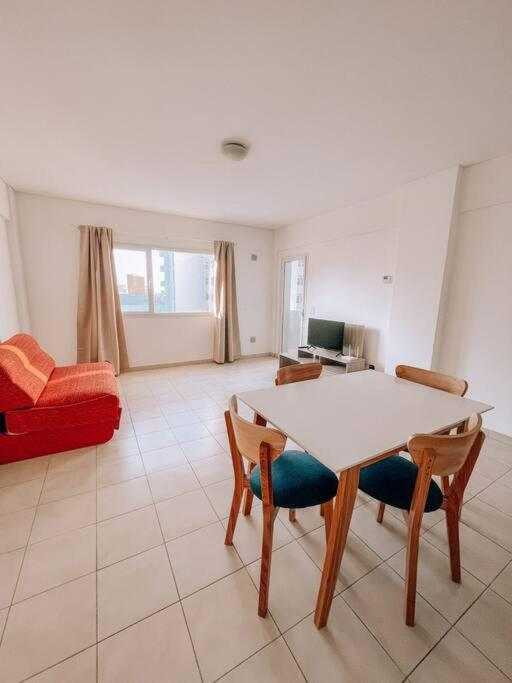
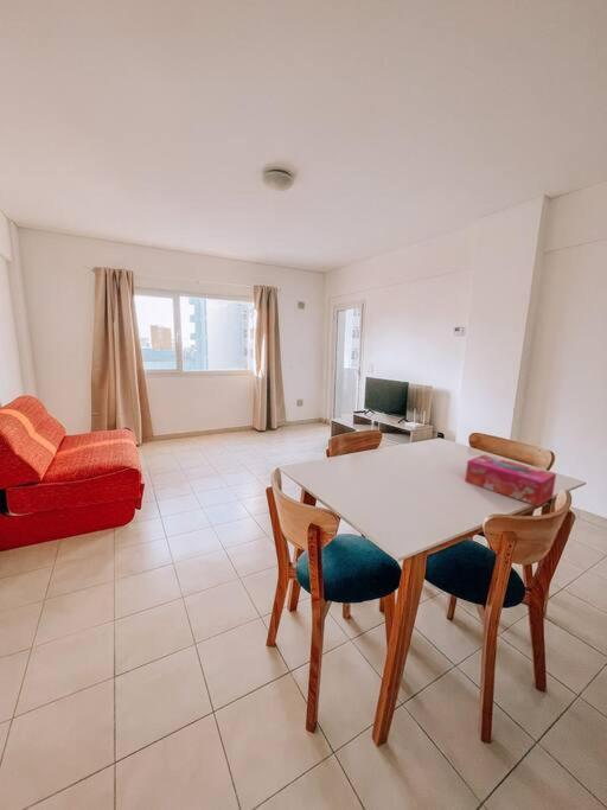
+ tissue box [465,454,557,508]
